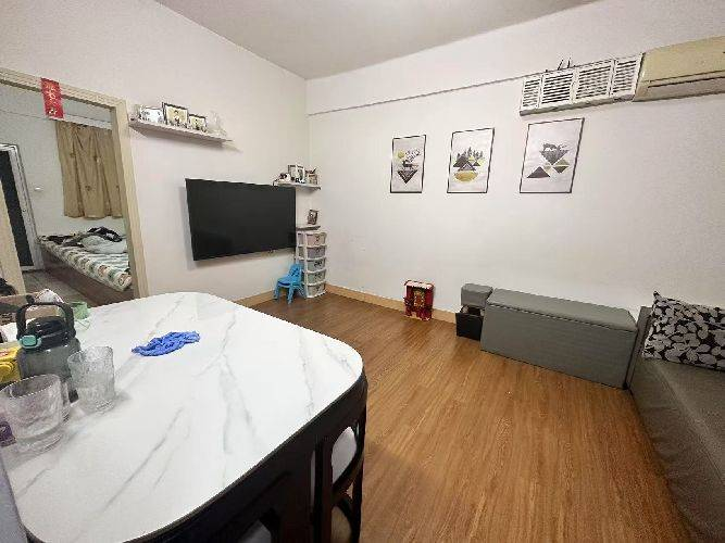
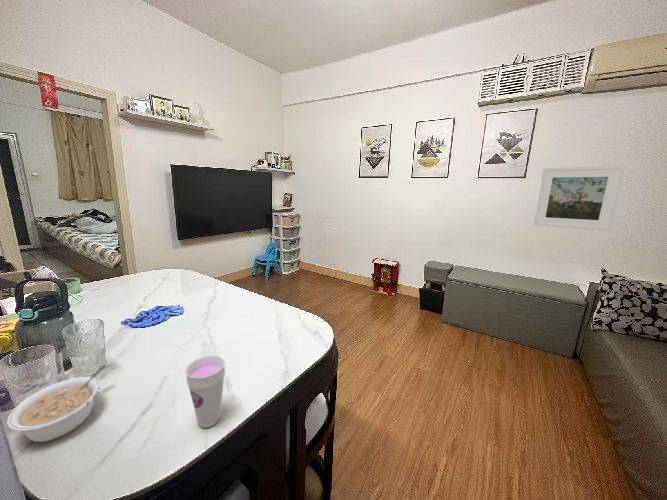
+ cup [184,355,226,429]
+ legume [6,364,107,443]
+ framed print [532,165,626,232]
